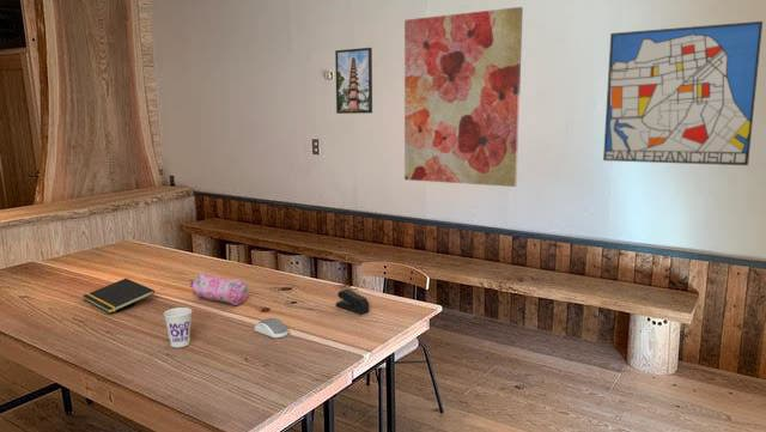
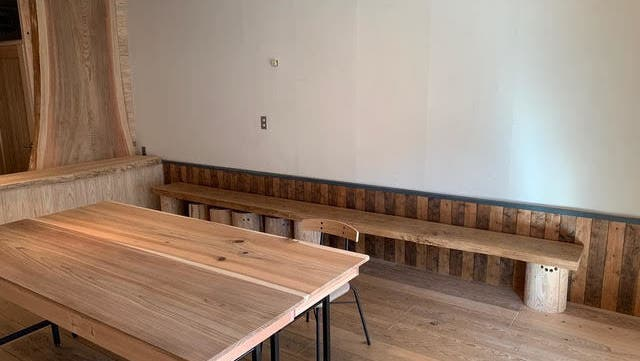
- wall art [602,20,764,166]
- computer mouse [254,317,290,339]
- stapler [335,287,370,315]
- notepad [81,278,156,315]
- cup [163,306,193,348]
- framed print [334,47,373,115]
- pencil case [189,272,249,306]
- wall art [403,6,524,188]
